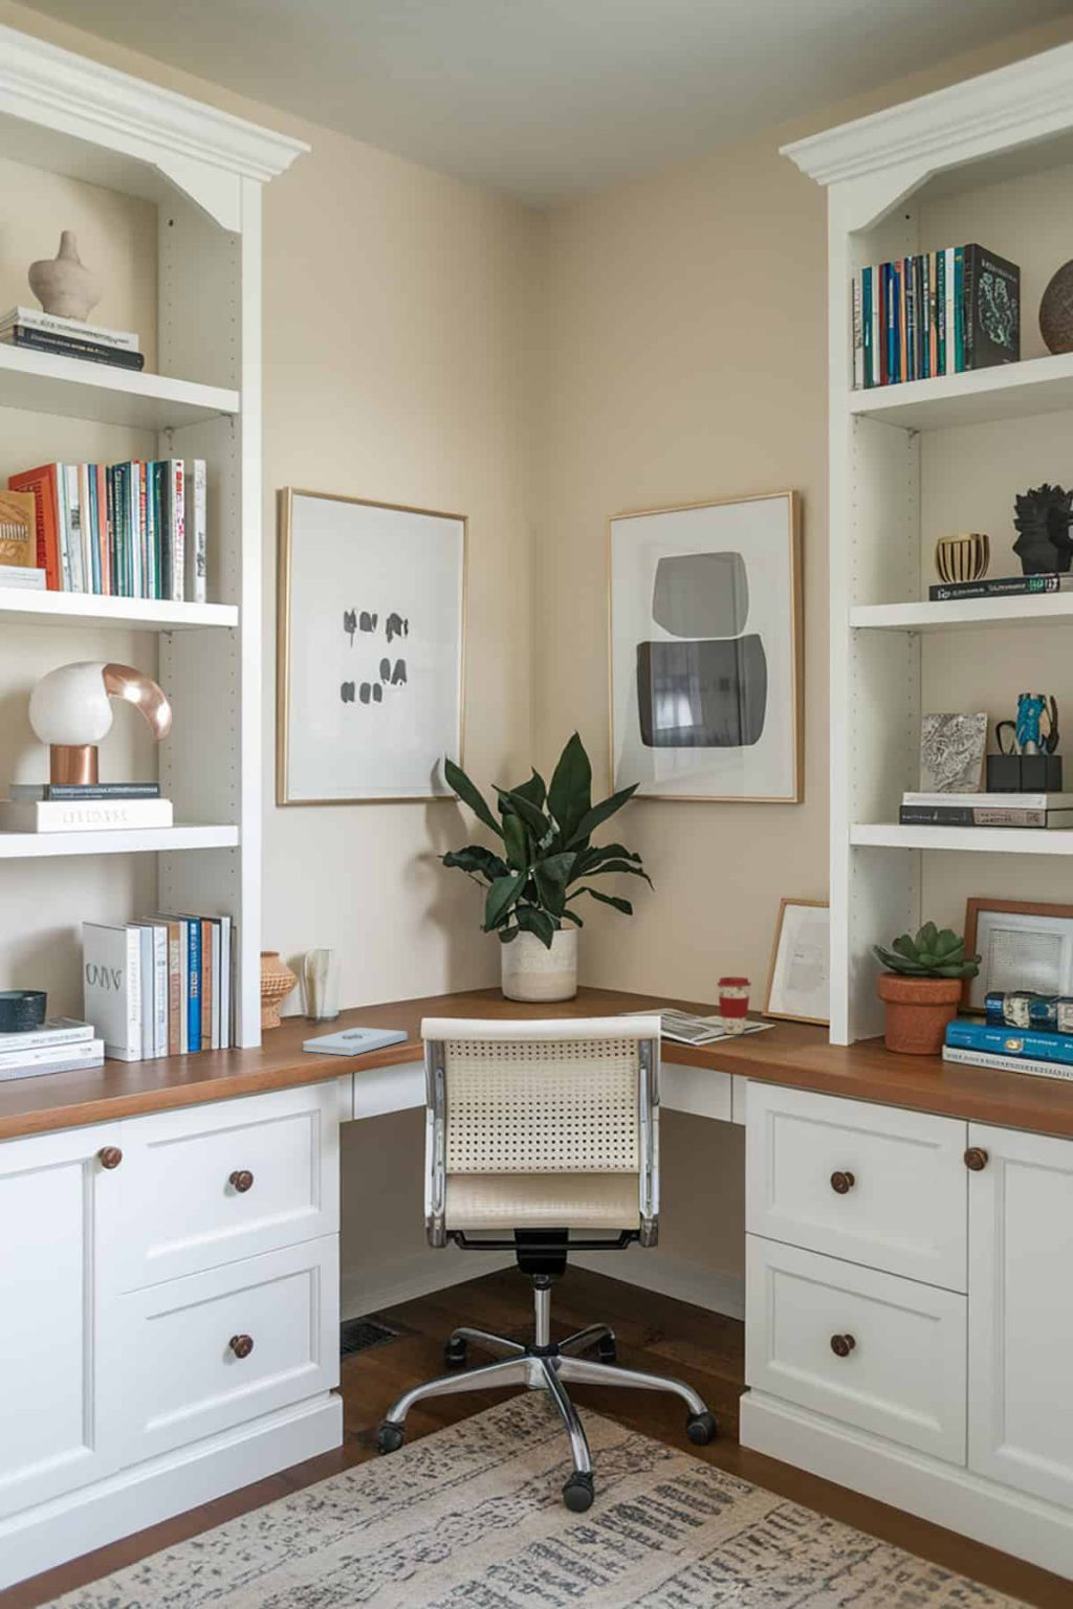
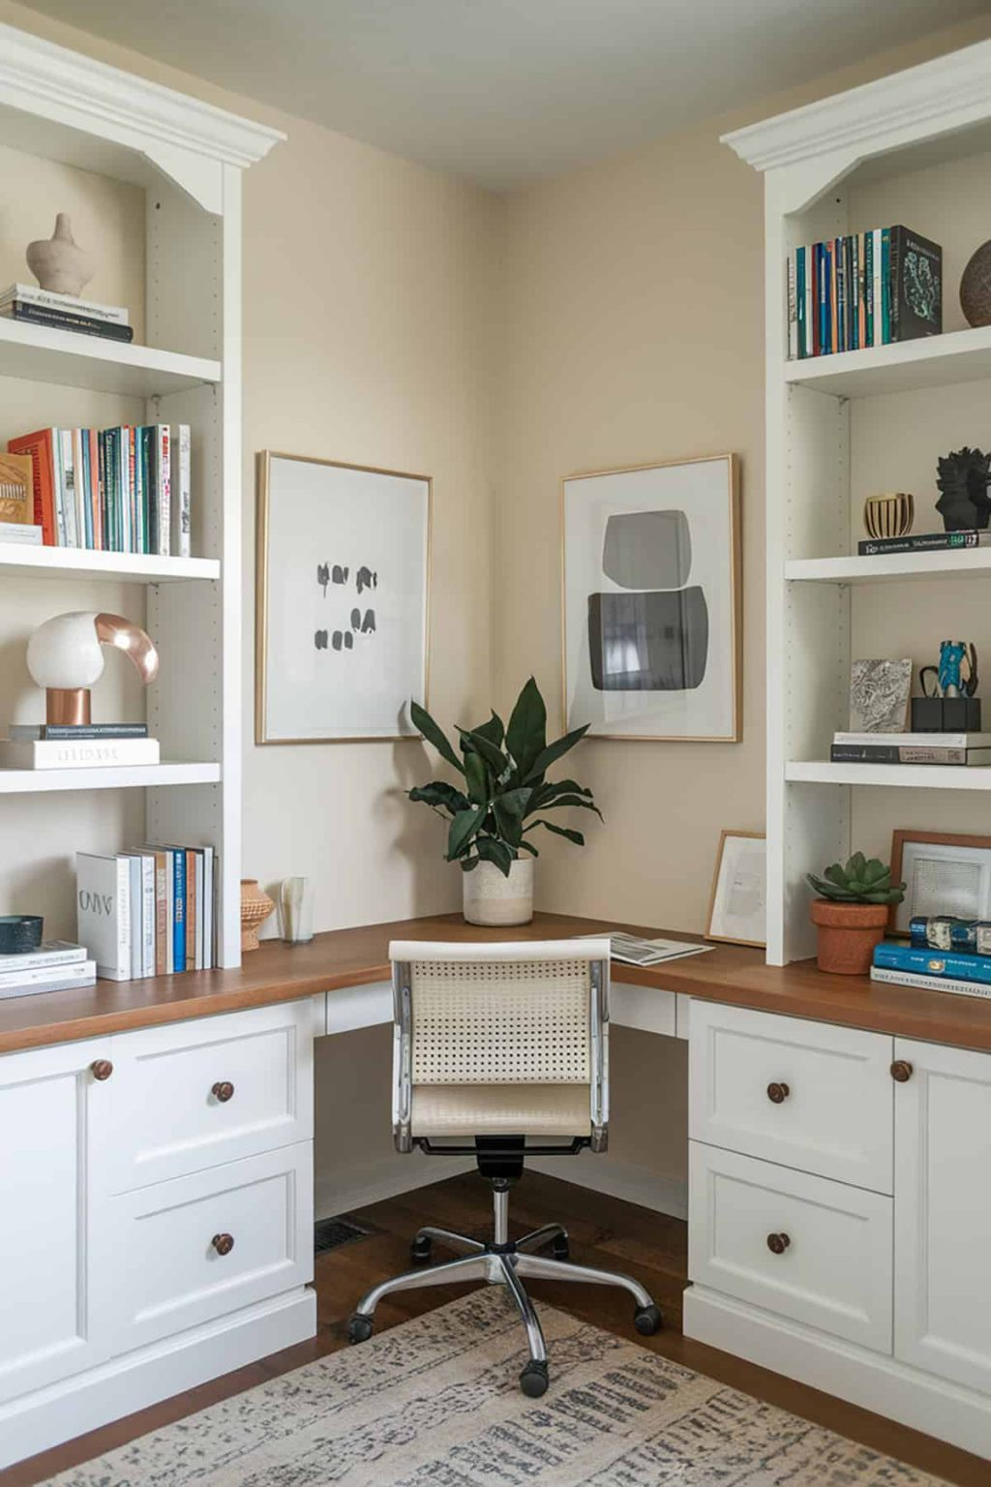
- coffee cup [716,977,752,1036]
- notepad [302,1027,408,1057]
